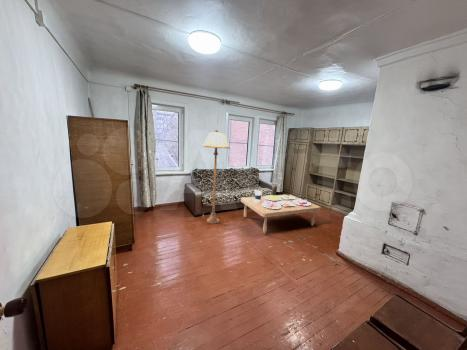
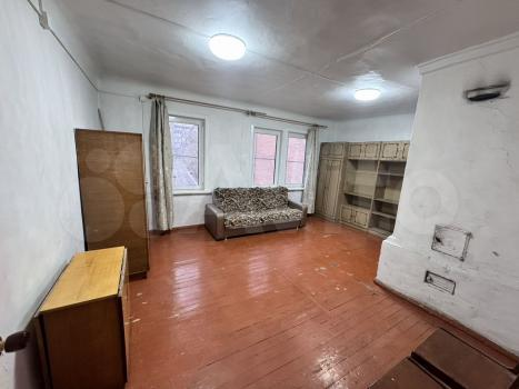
- floor lamp [202,129,230,225]
- coffee table [240,190,322,235]
